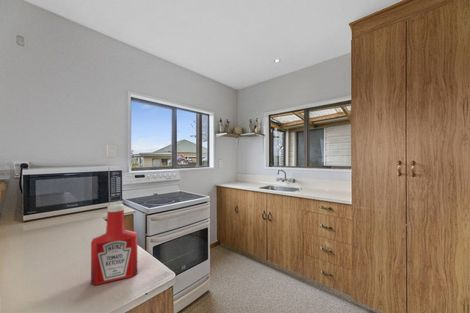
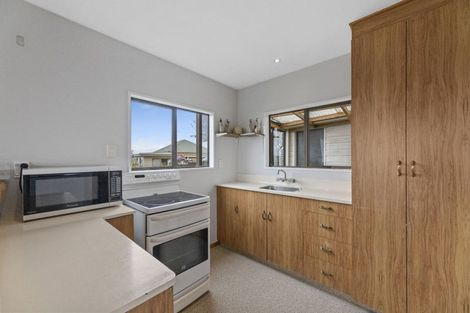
- soap bottle [90,203,138,286]
